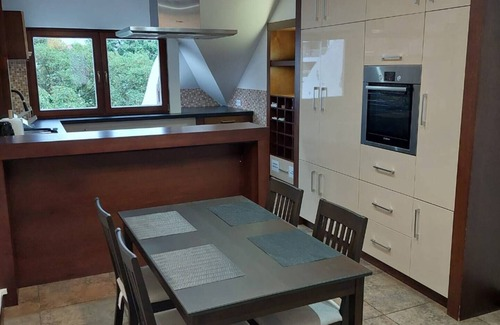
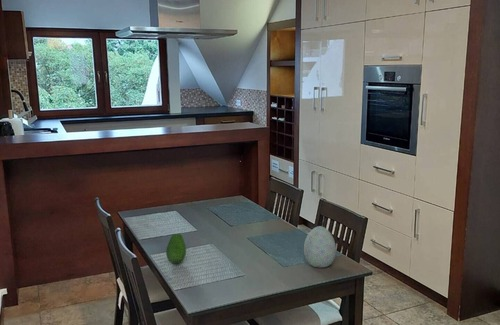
+ fruit [165,233,187,265]
+ decorative egg [303,225,337,269]
